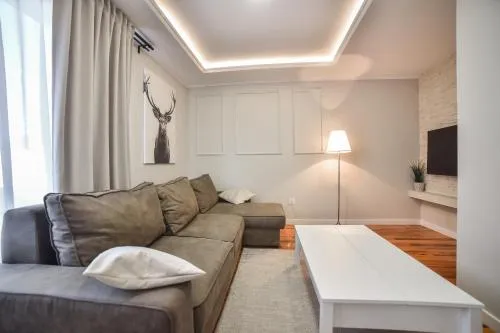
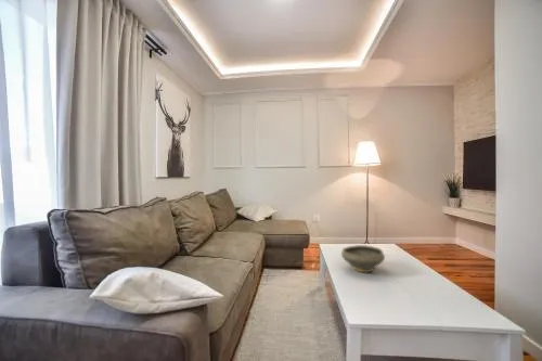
+ bowl [340,244,386,273]
